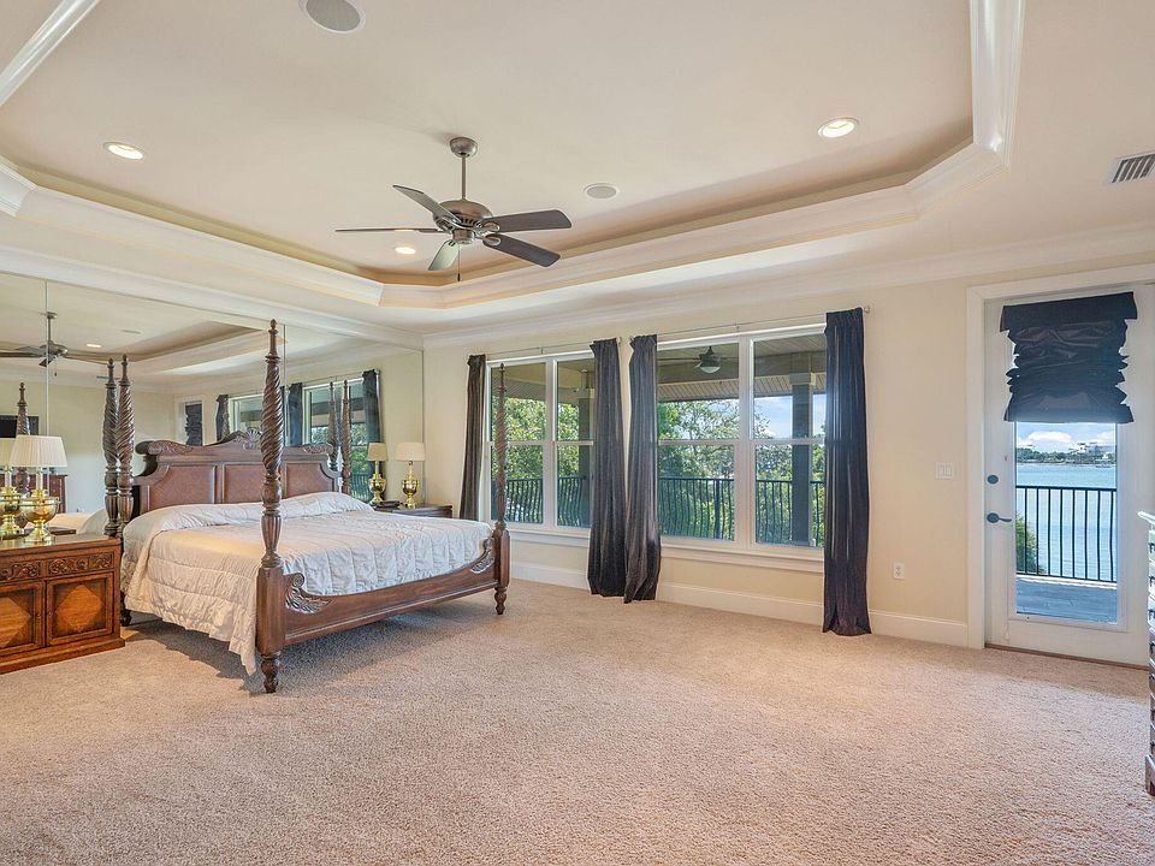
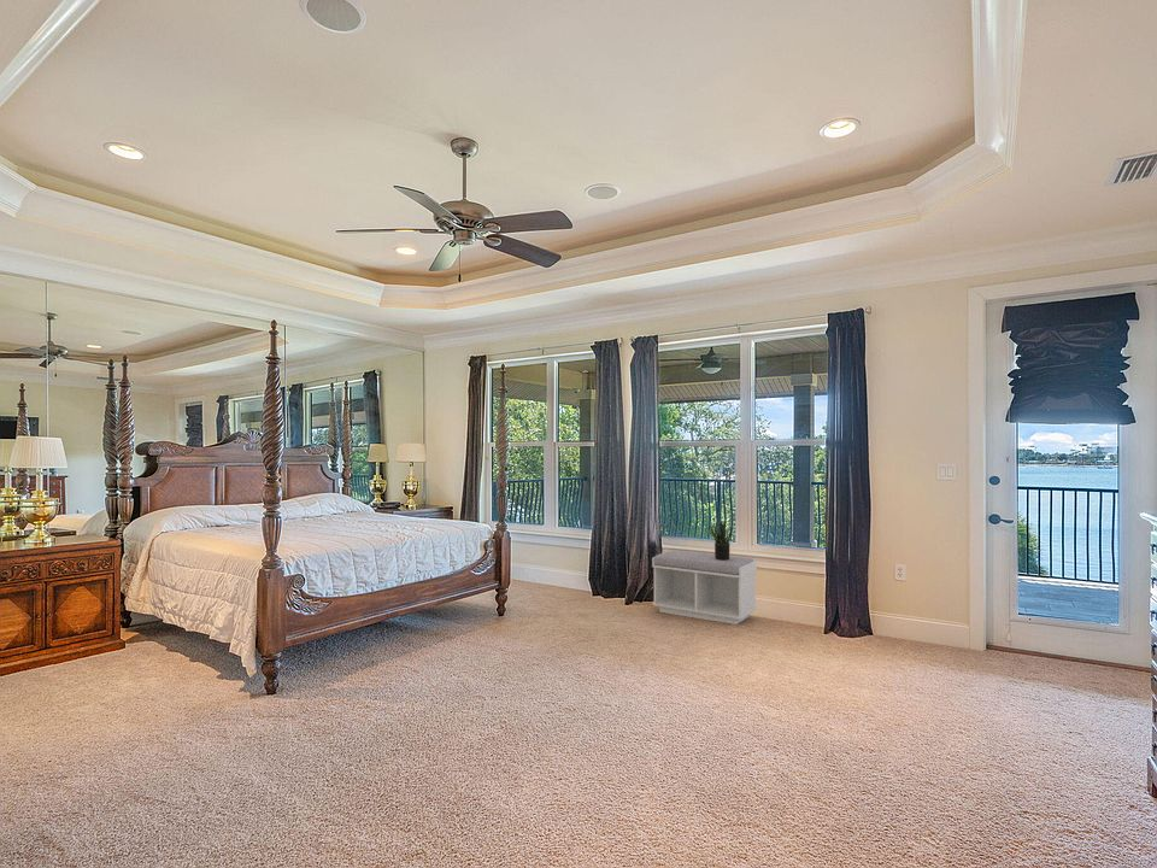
+ bench [651,550,758,626]
+ potted plant [705,521,734,559]
